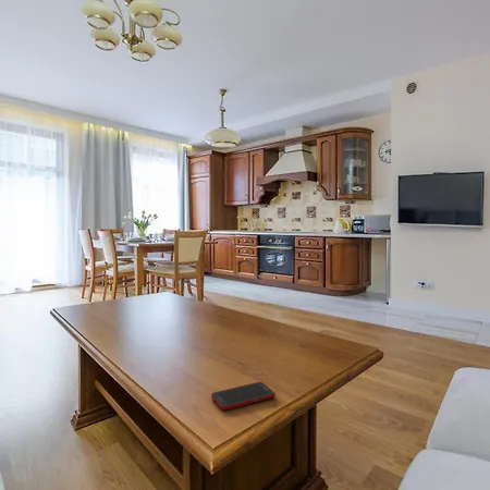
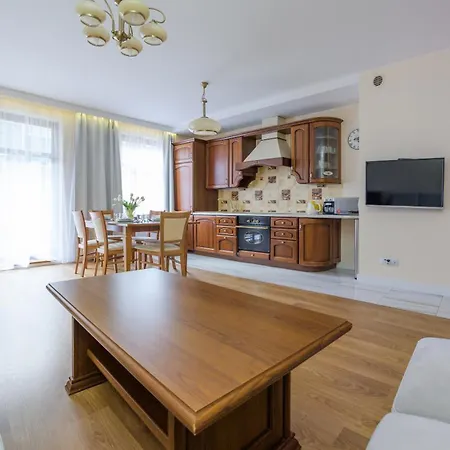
- cell phone [210,381,277,412]
